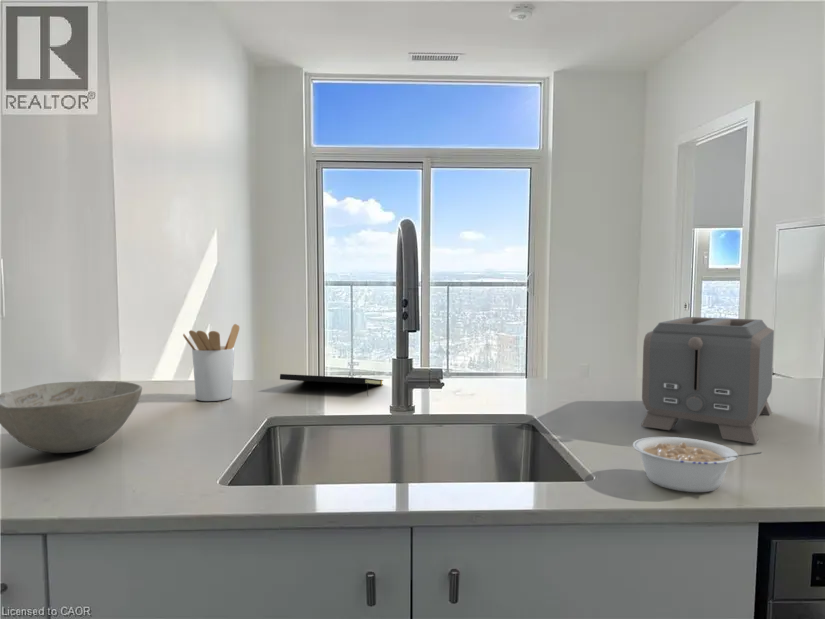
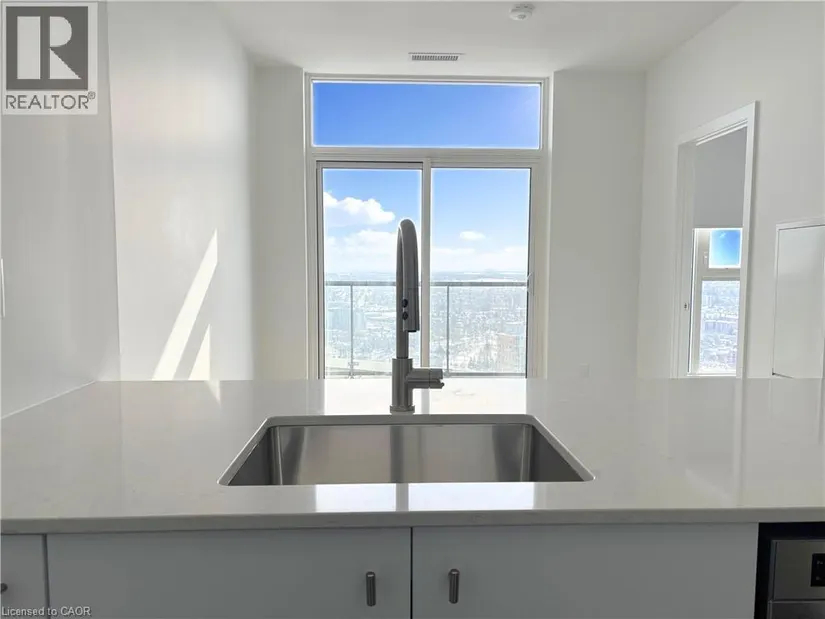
- bowl [0,380,143,454]
- notepad [279,373,384,396]
- utensil holder [182,323,240,402]
- toaster [640,316,775,445]
- legume [632,436,763,493]
